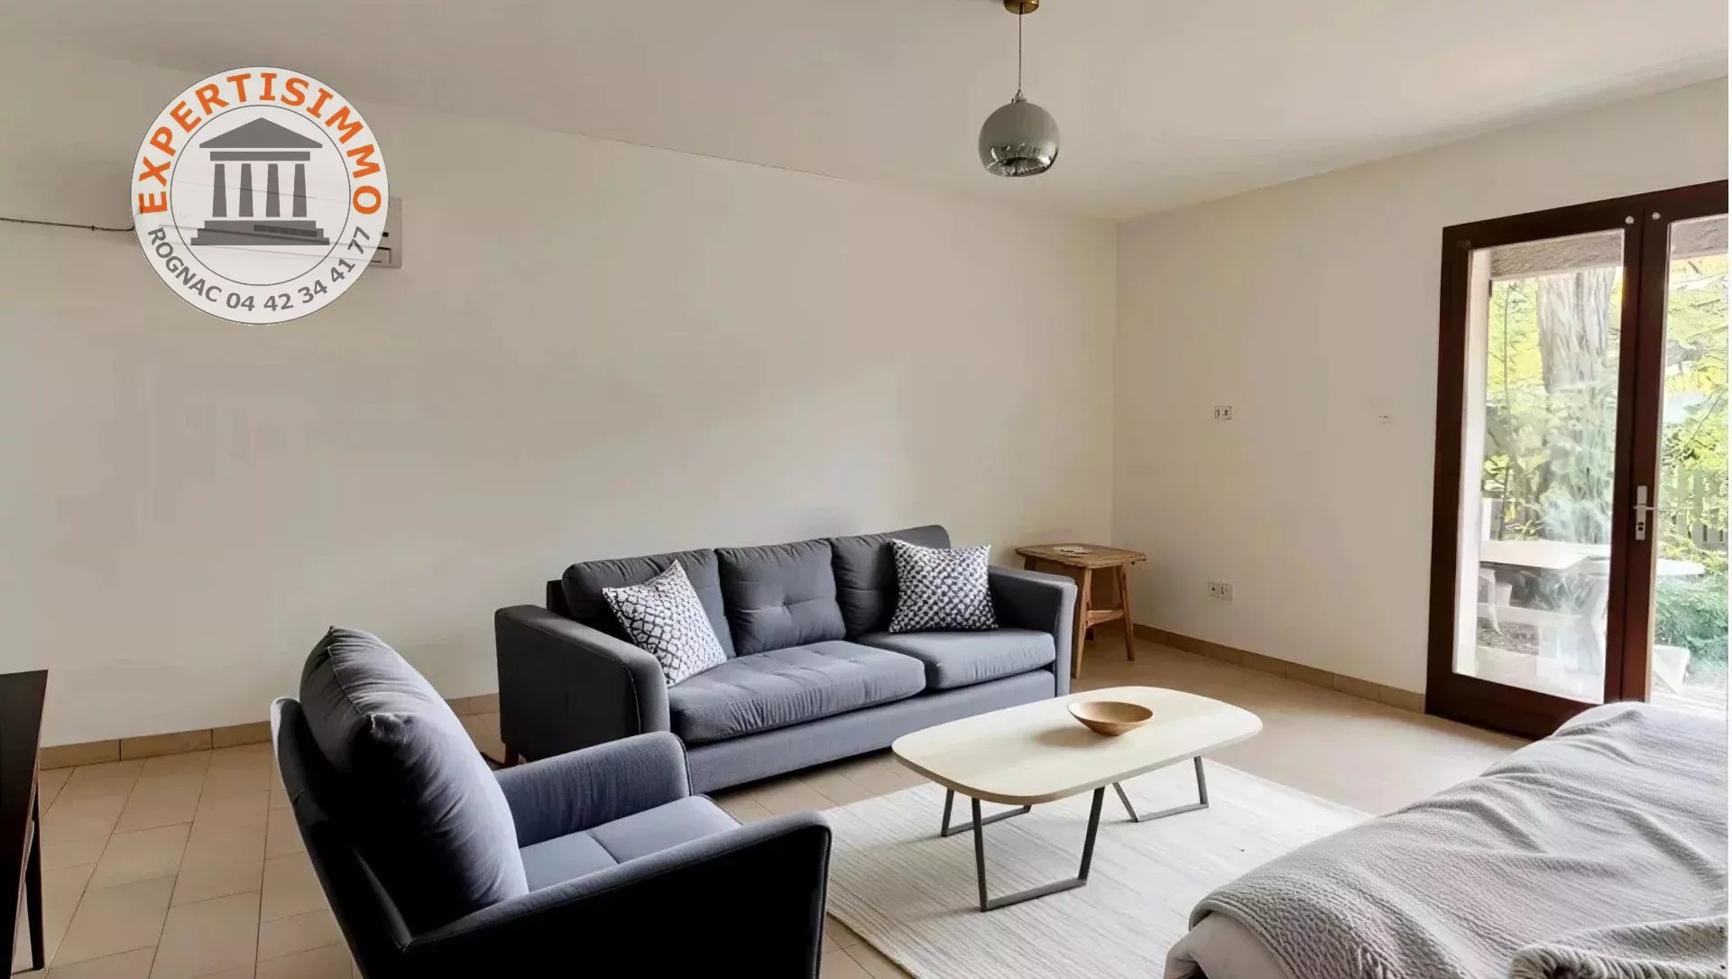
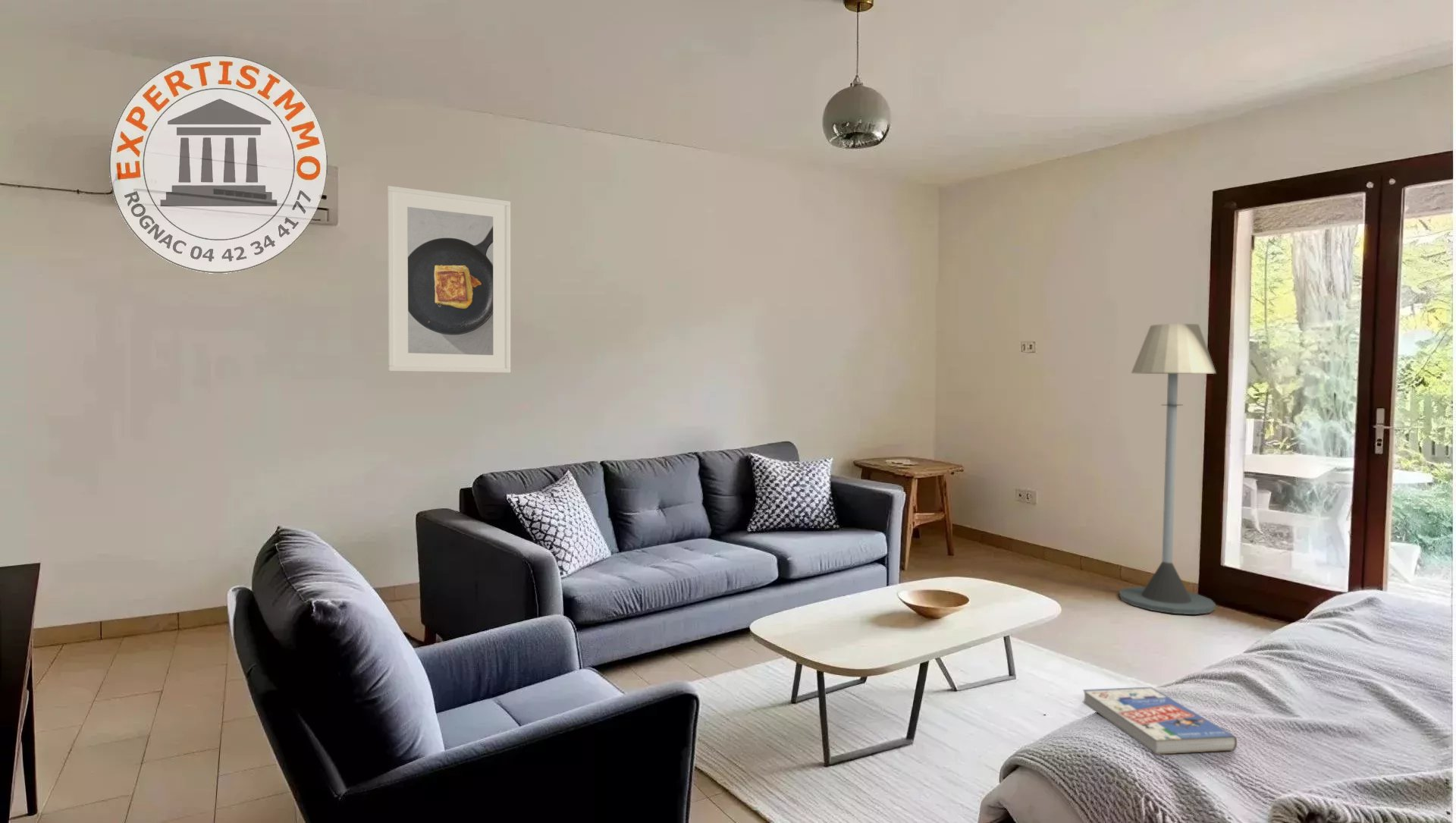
+ floor lamp [1119,323,1217,615]
+ book [1082,686,1238,755]
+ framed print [387,185,511,373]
